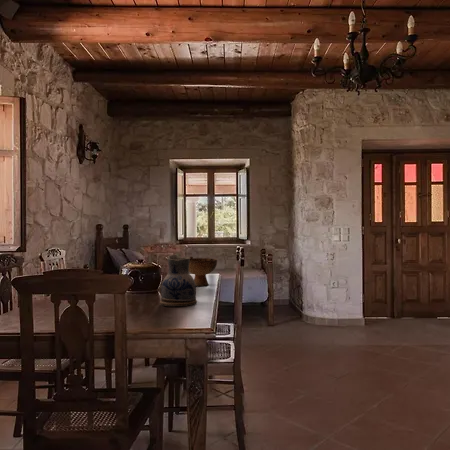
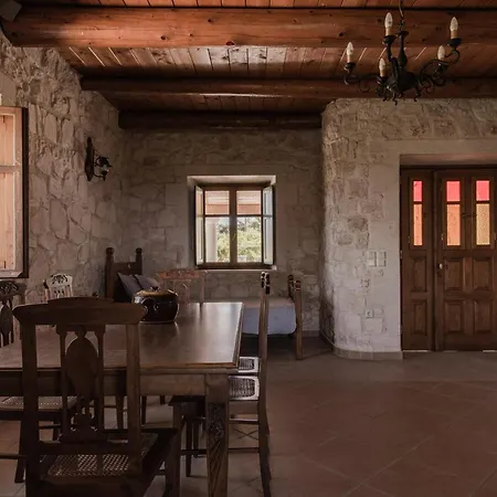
- ceramic bowl [189,256,218,287]
- ceramic pitcher [159,254,198,307]
